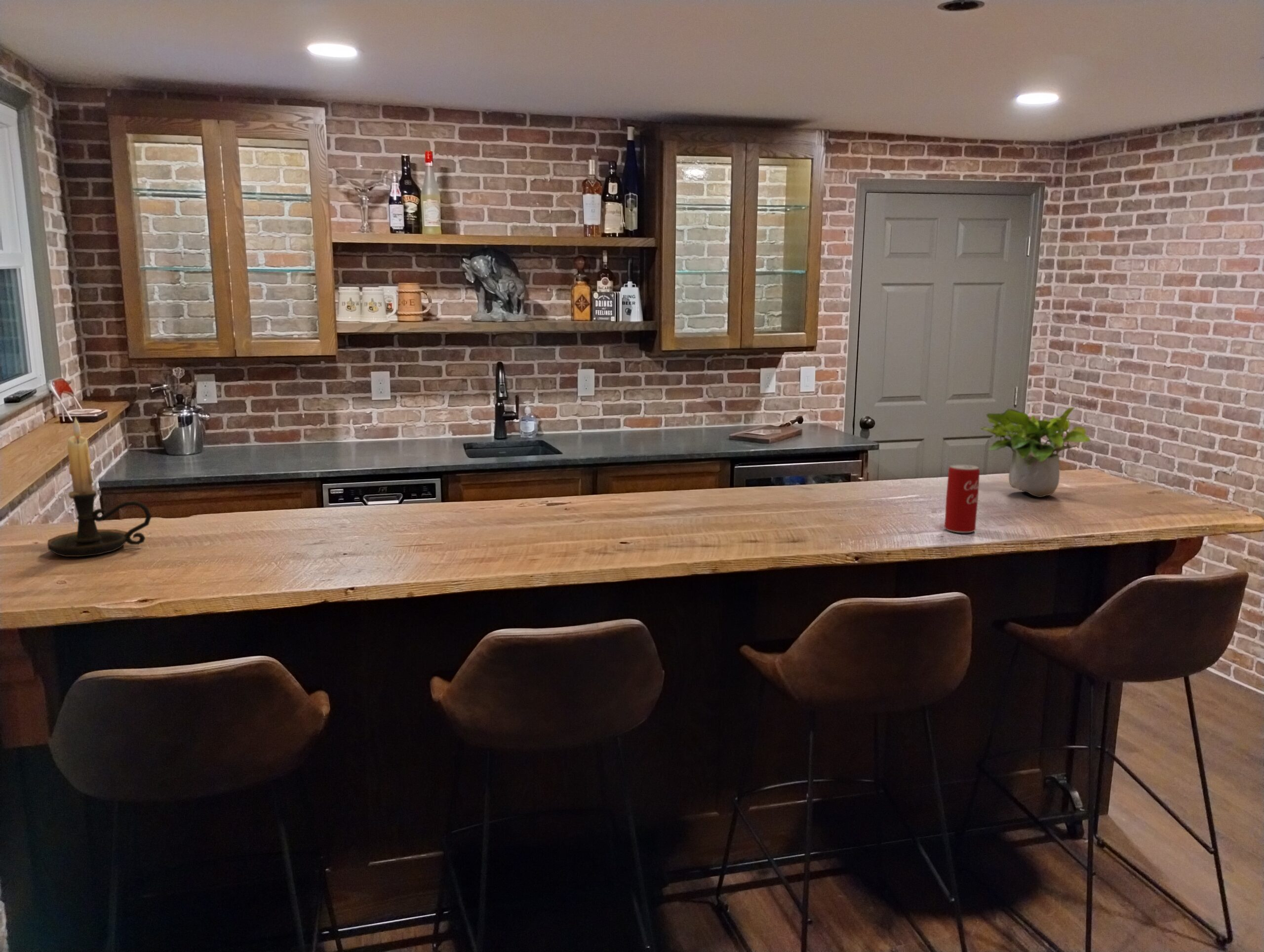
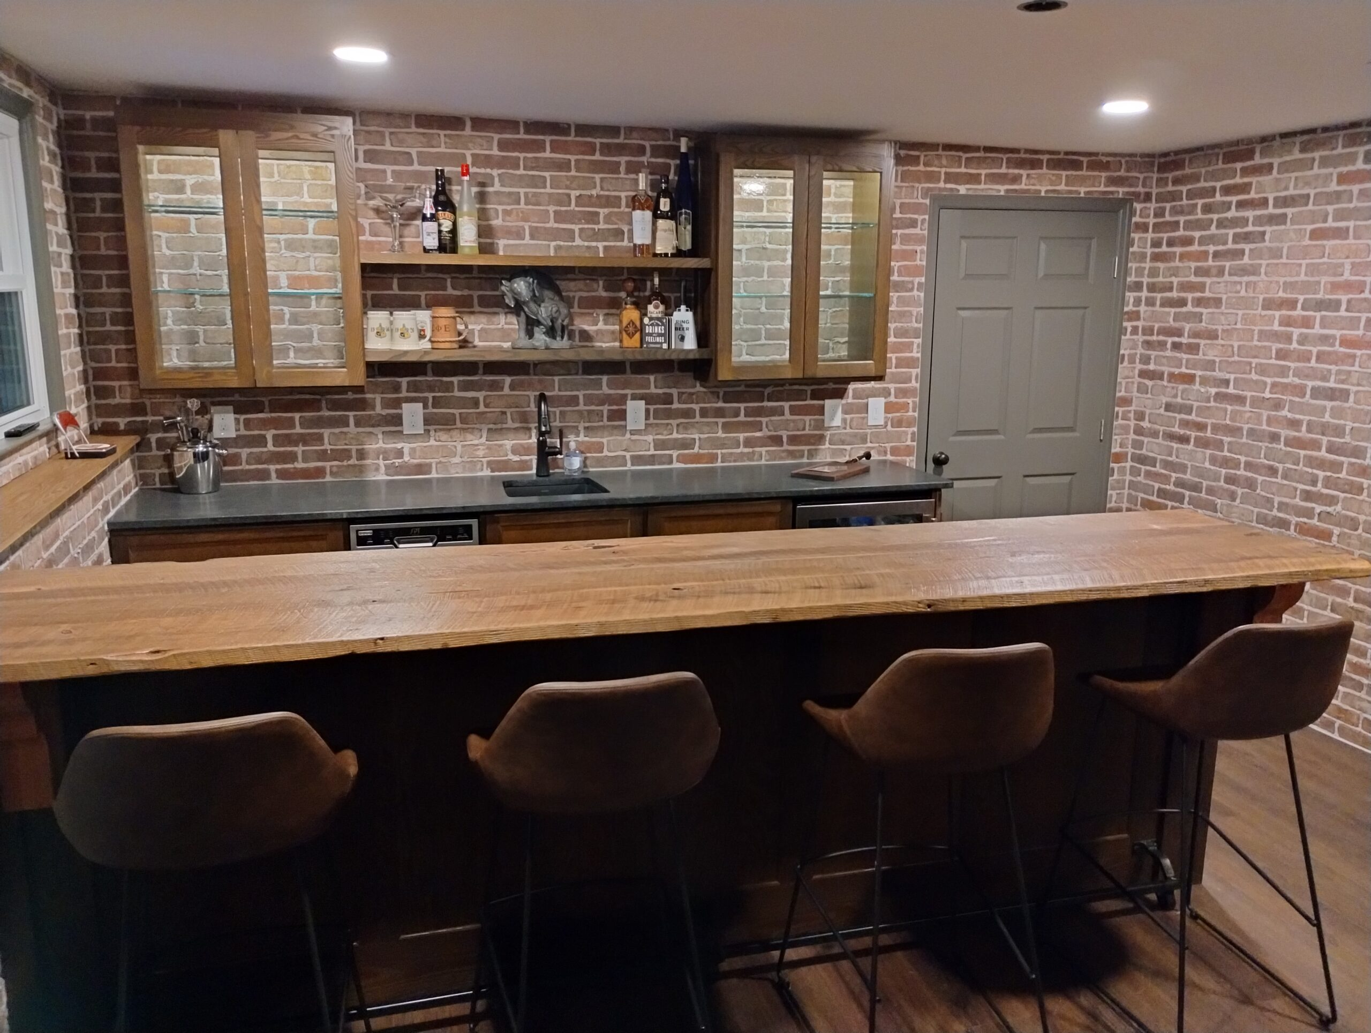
- candle holder [47,417,152,557]
- potted plant [980,407,1091,498]
- beverage can [944,464,980,533]
